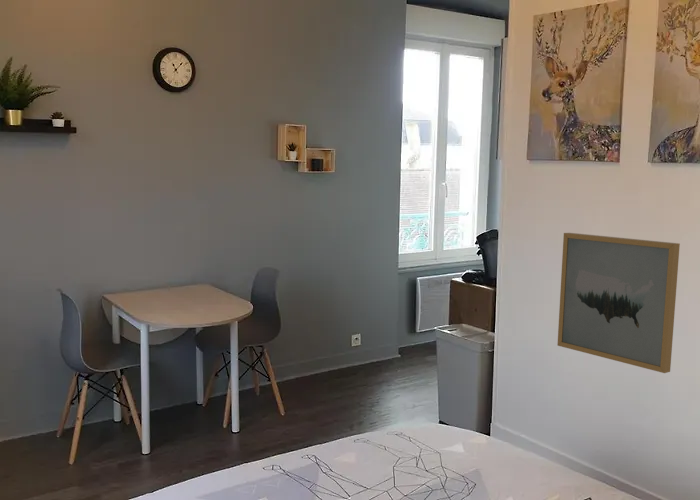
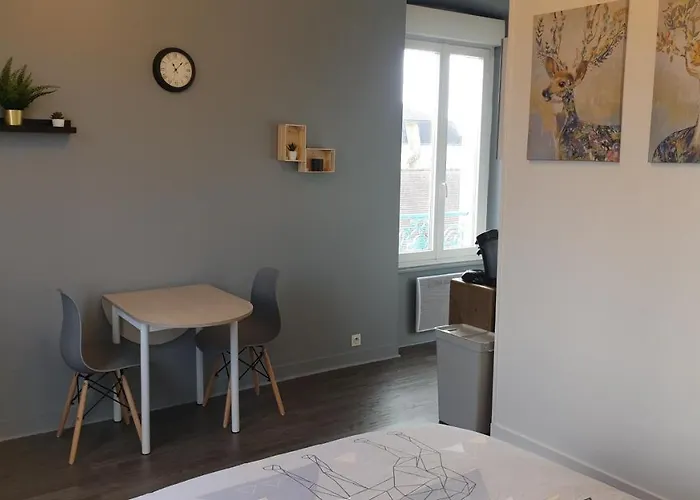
- wall art [556,232,681,374]
